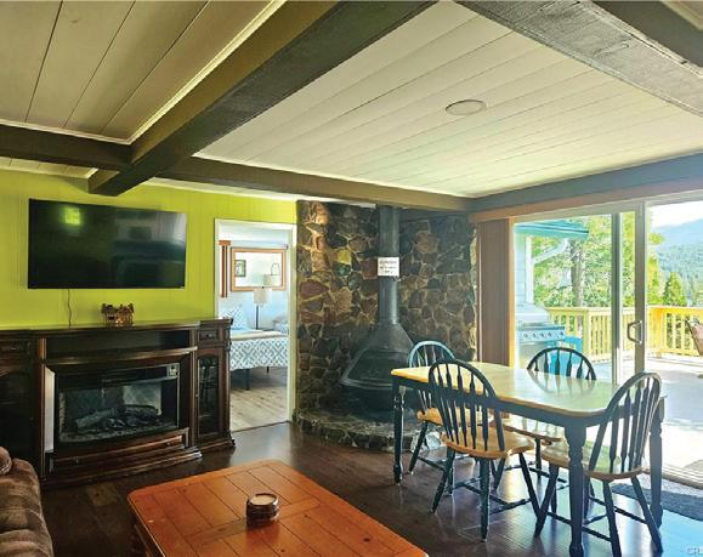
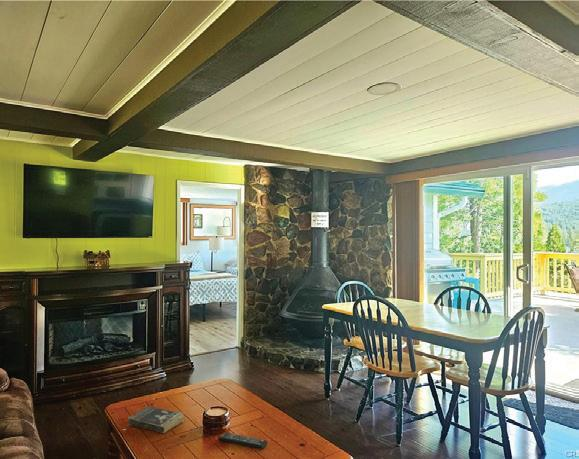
+ remote control [217,432,268,450]
+ book [127,405,185,434]
